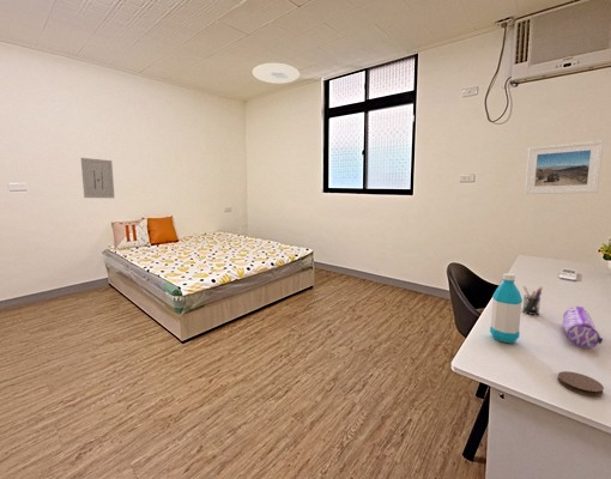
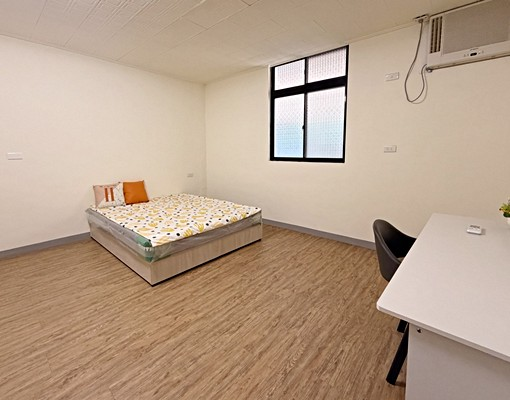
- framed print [524,139,605,195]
- water bottle [489,272,524,345]
- pen holder [521,285,544,316]
- pencil case [562,305,604,348]
- wall art [80,157,115,199]
- coaster [557,370,605,398]
- ceiling light [252,62,301,85]
